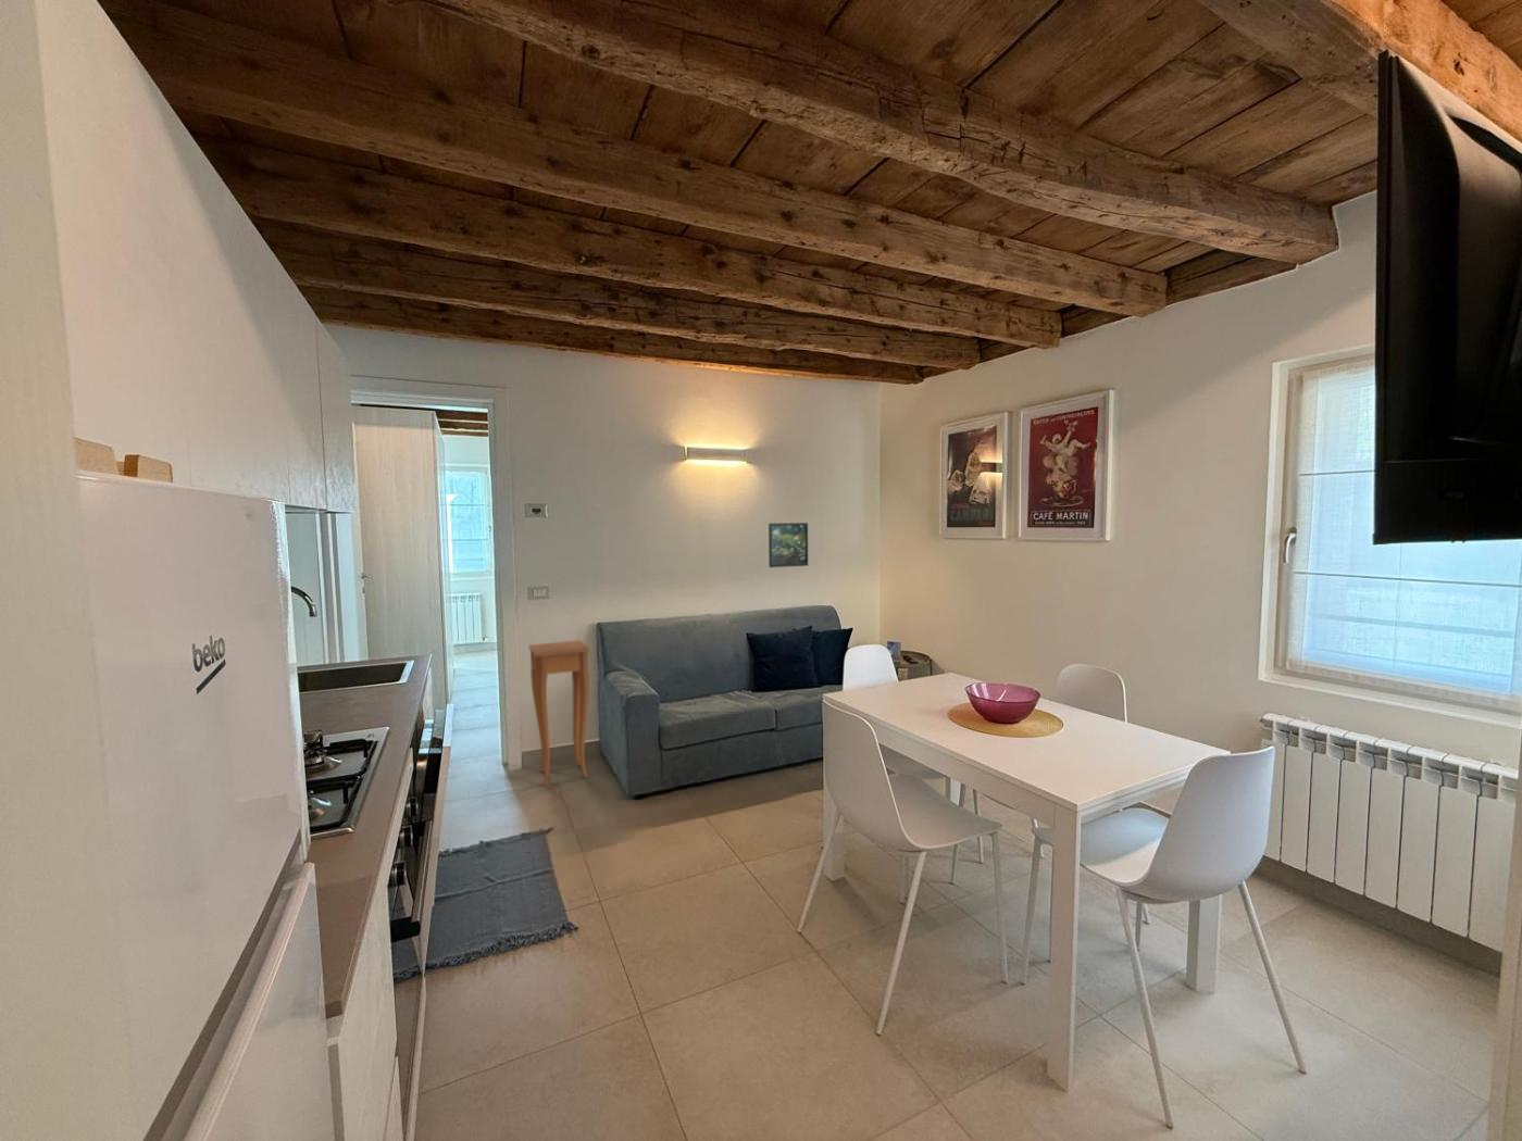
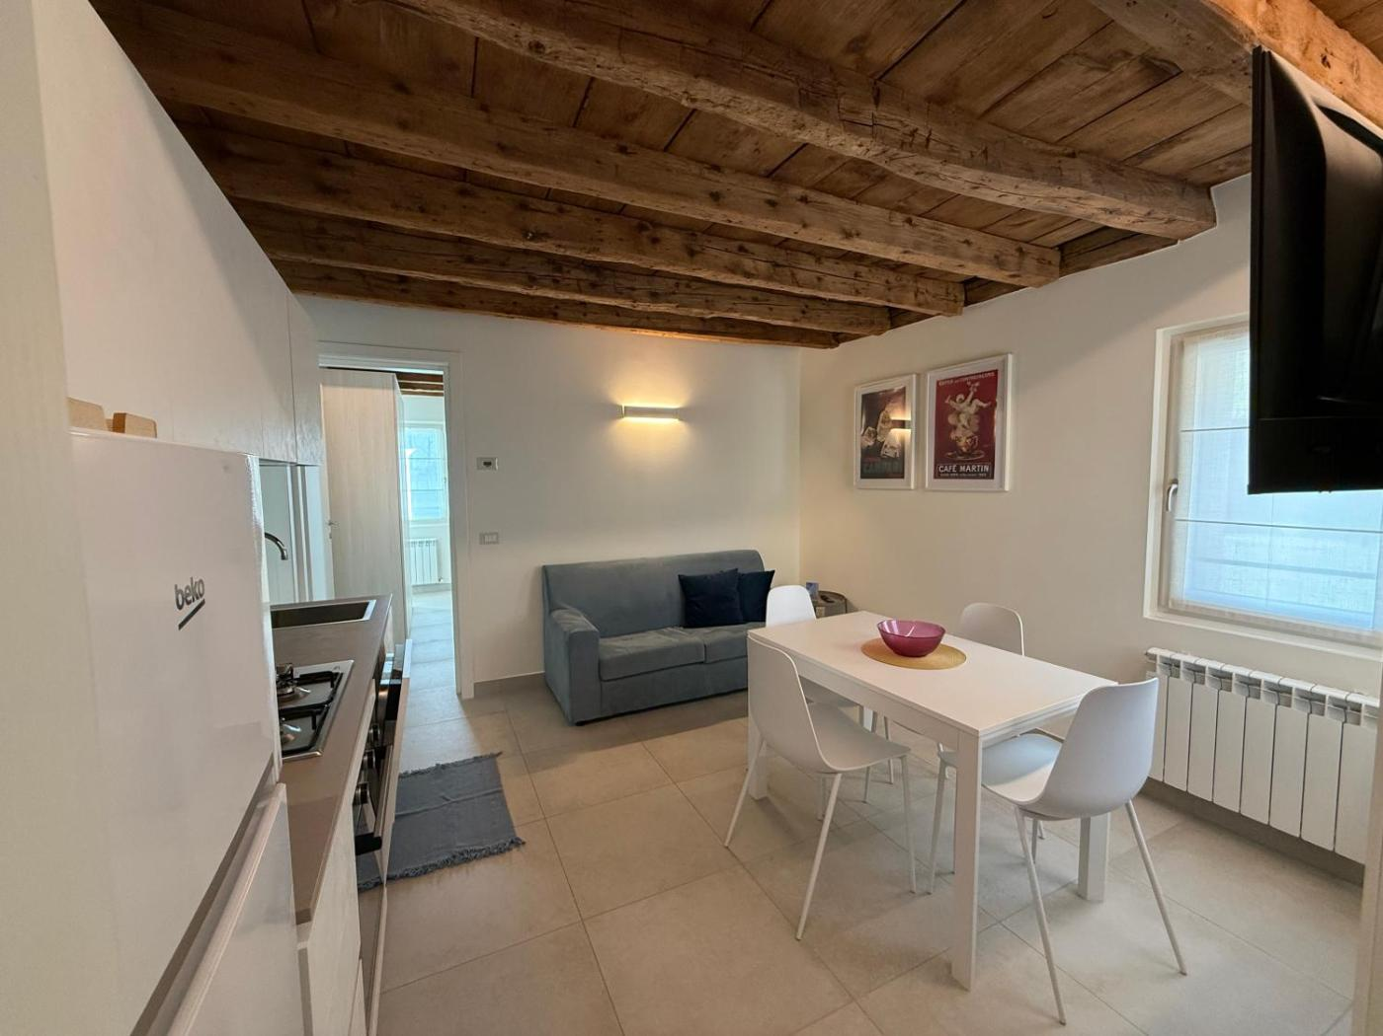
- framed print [767,521,809,568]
- side table [529,639,591,786]
